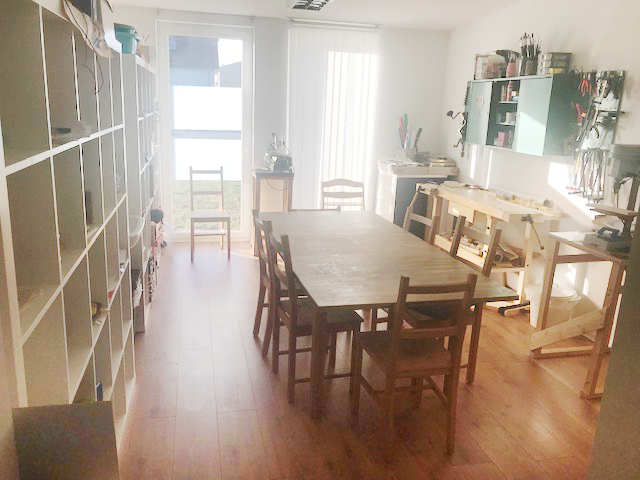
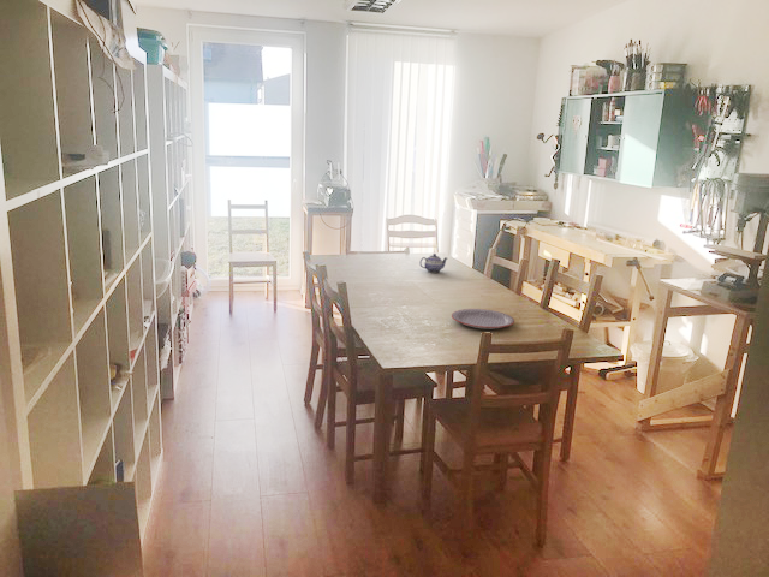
+ teapot [418,252,448,274]
+ plate [451,308,515,331]
